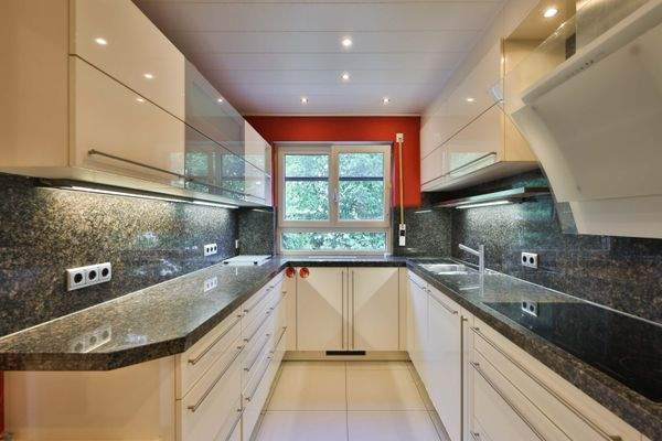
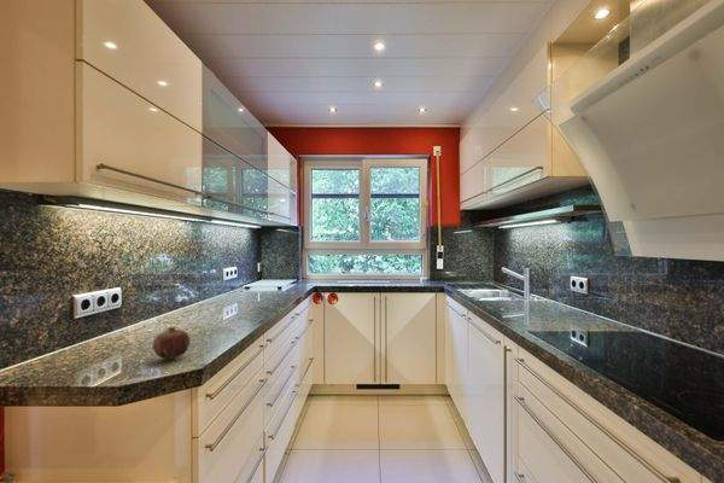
+ fruit [152,326,191,360]
